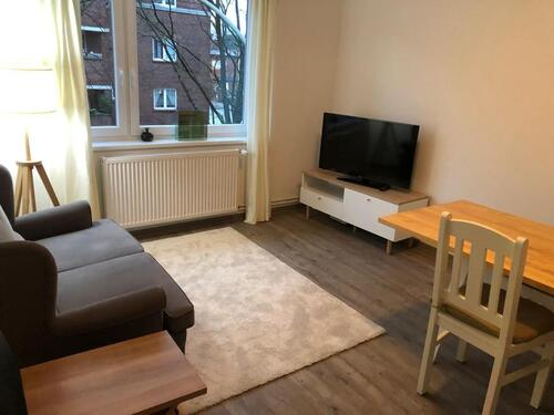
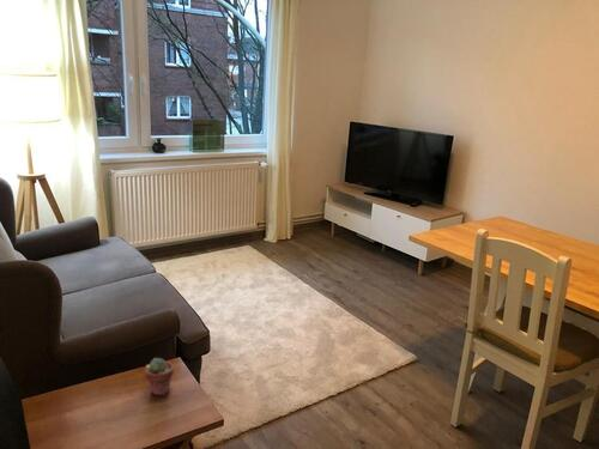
+ potted succulent [144,357,175,398]
